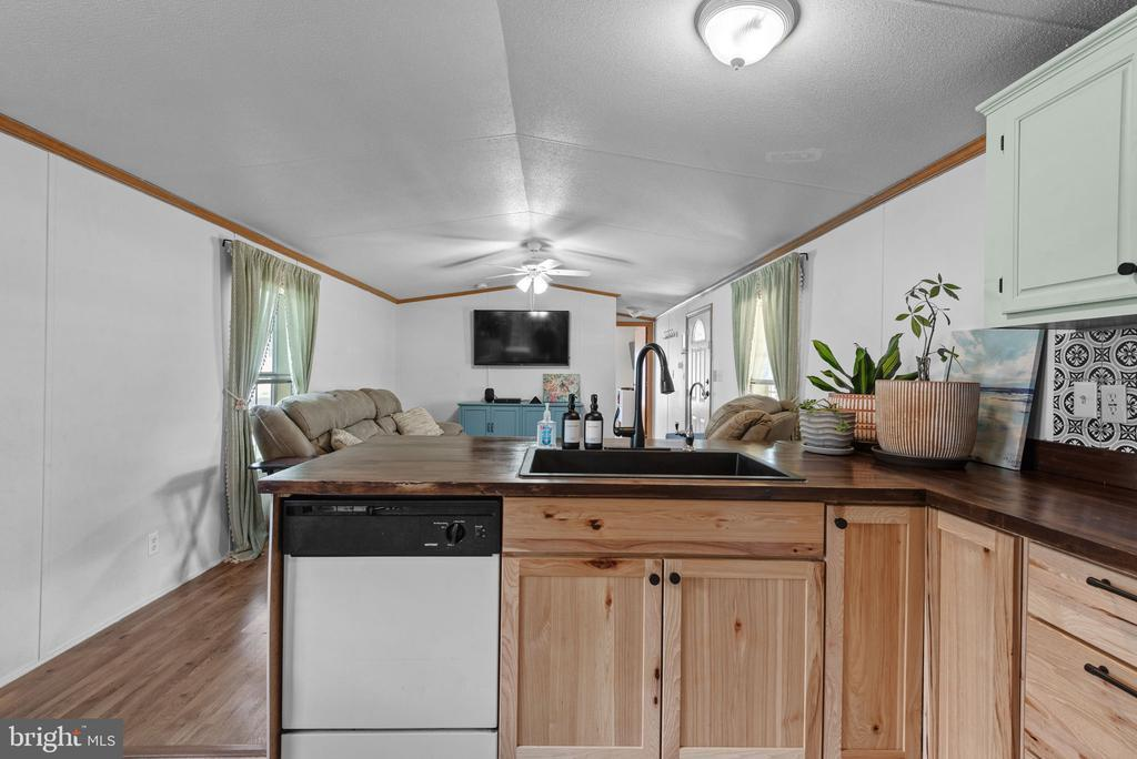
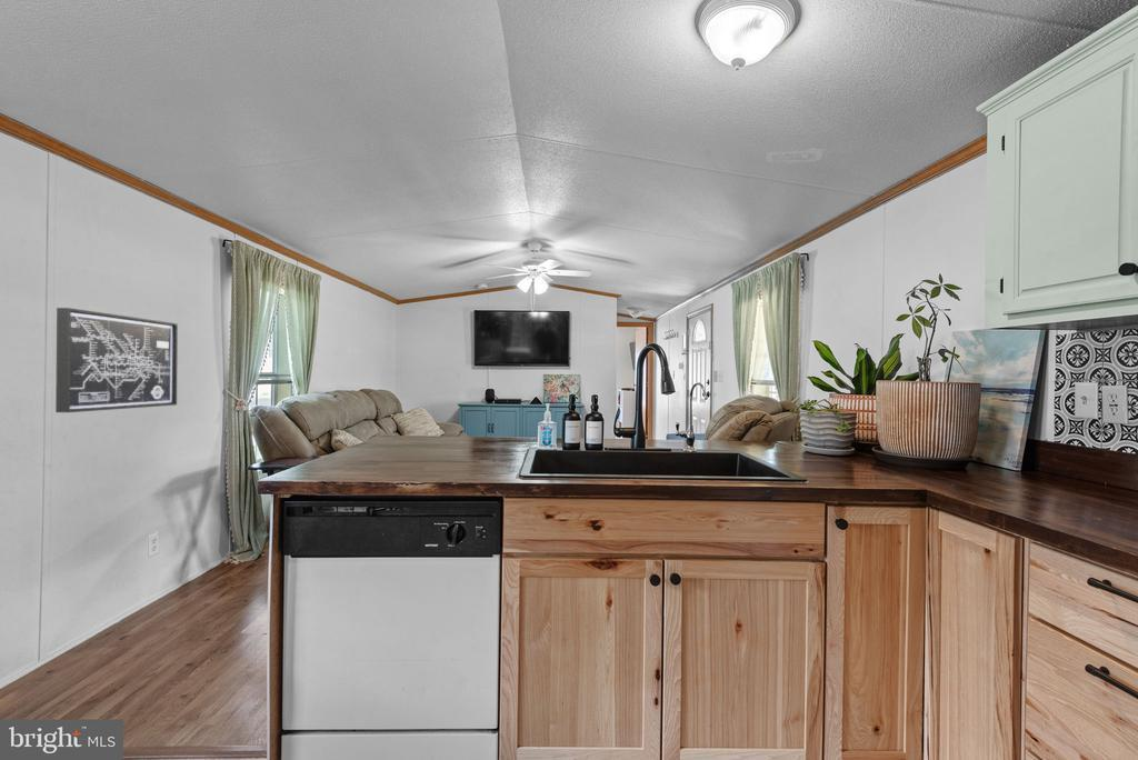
+ wall art [54,307,179,413]
